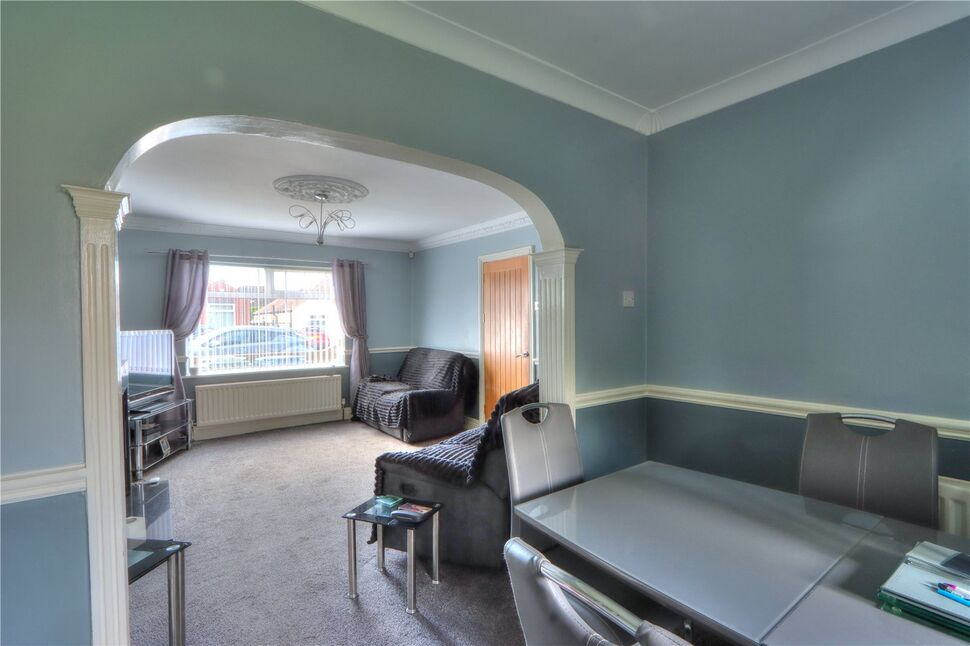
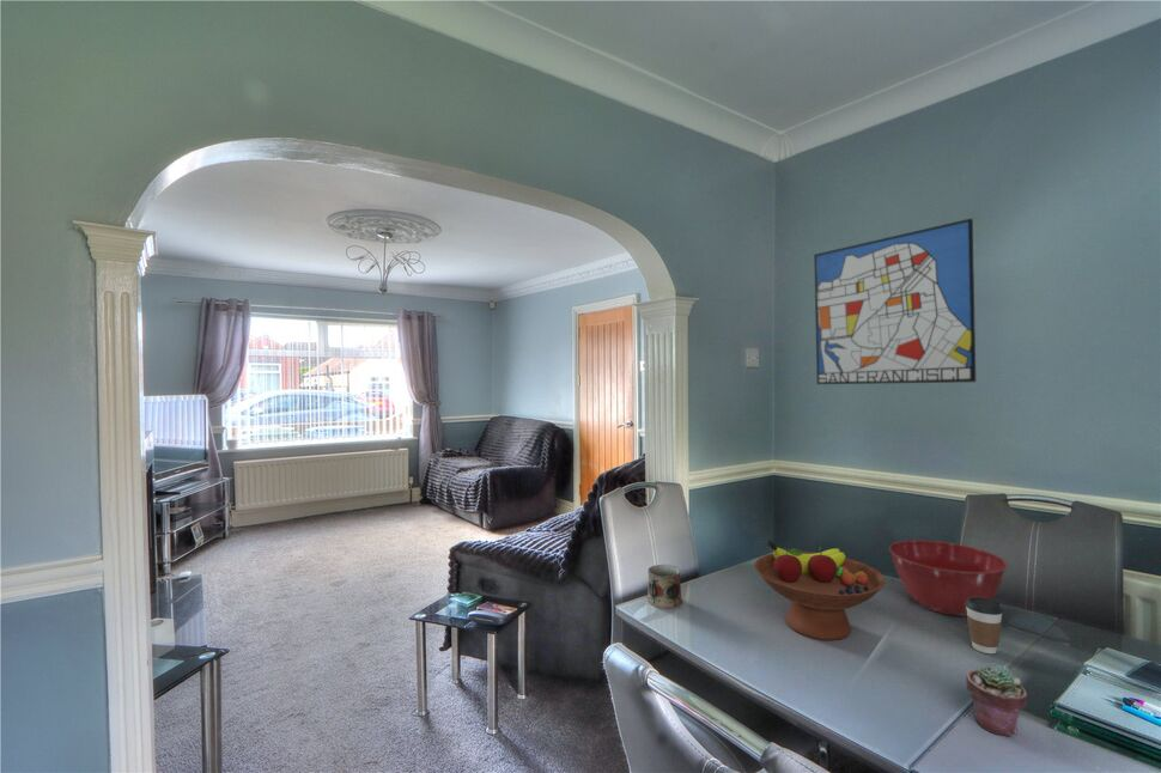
+ wall art [813,218,977,385]
+ coffee cup [965,597,1004,655]
+ fruit bowl [753,540,887,641]
+ mixing bowl [888,538,1009,617]
+ mug [646,564,682,610]
+ potted succulent [965,662,1028,737]
